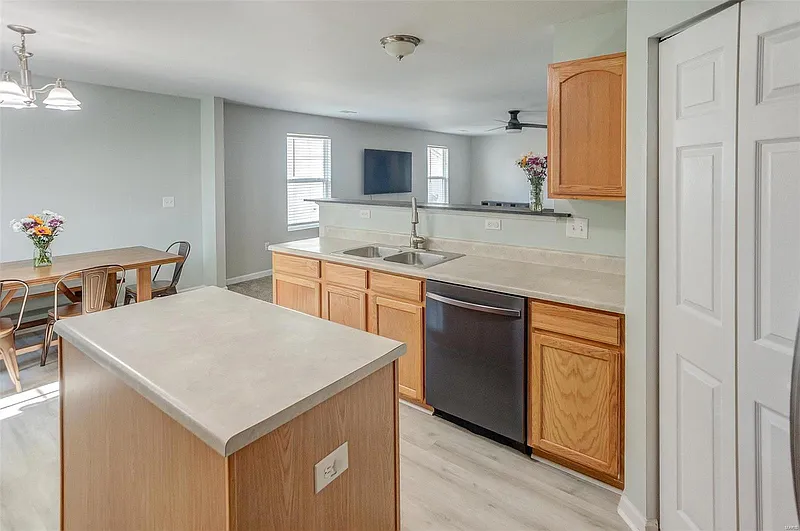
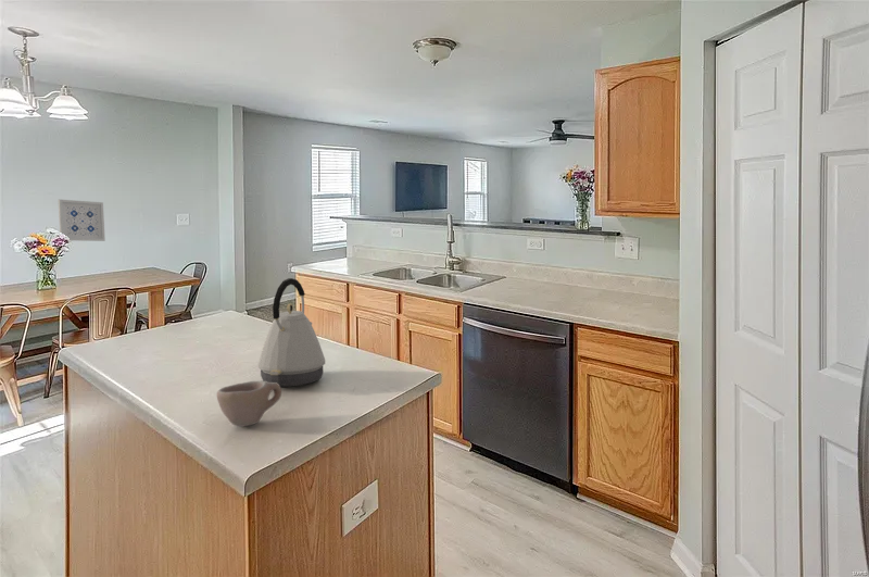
+ wall art [58,199,106,242]
+ cup [216,380,282,428]
+ kettle [256,277,326,387]
